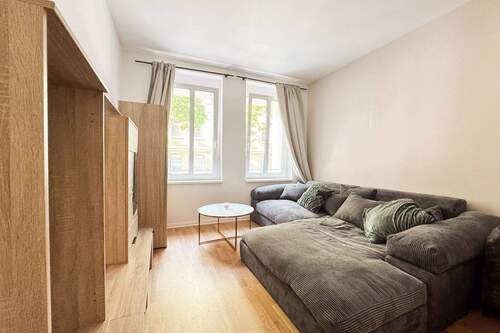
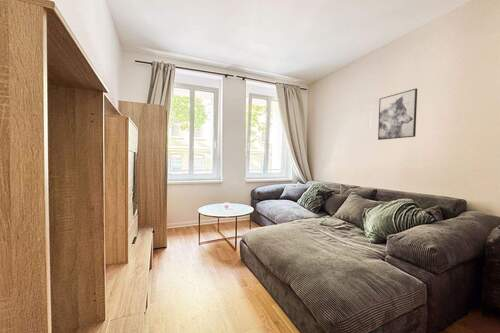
+ wall art [377,88,418,141]
